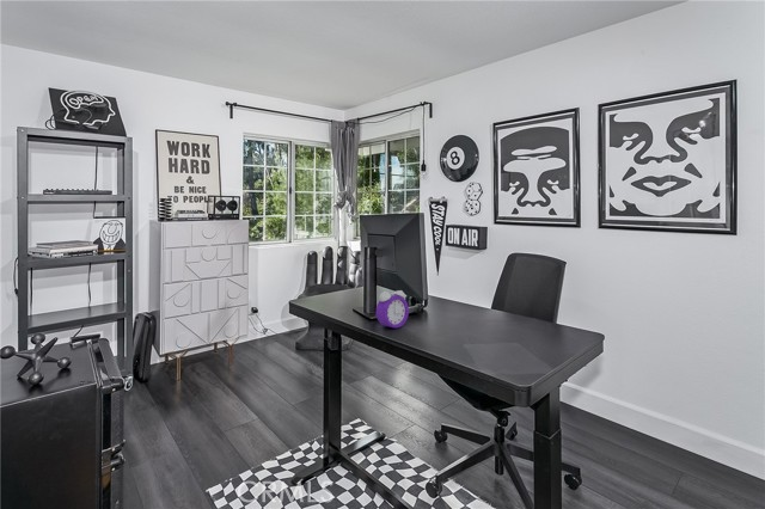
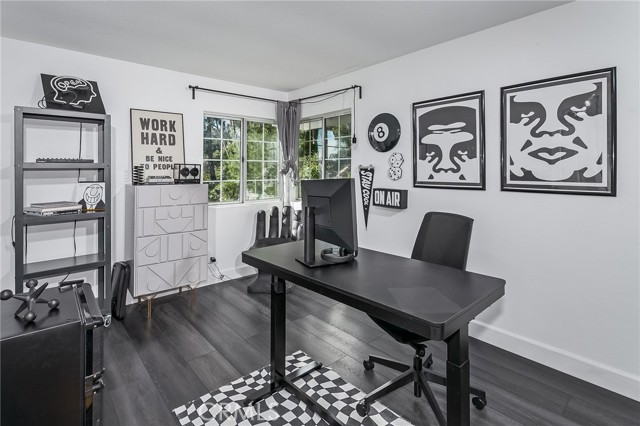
- alarm clock [375,289,410,329]
